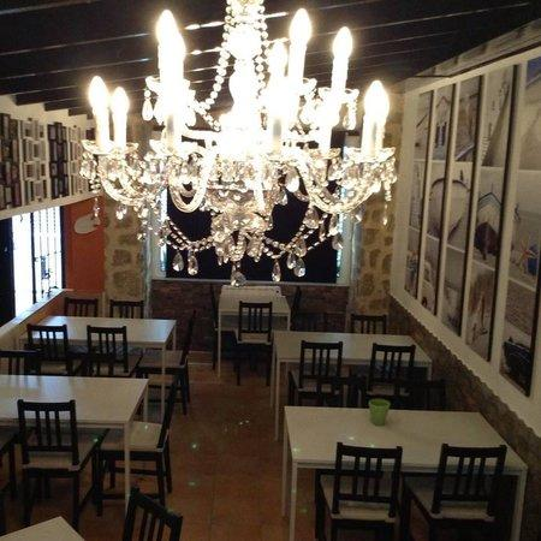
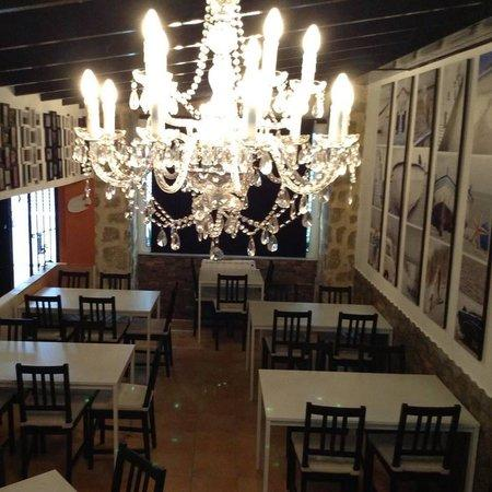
- flower pot [368,398,391,427]
